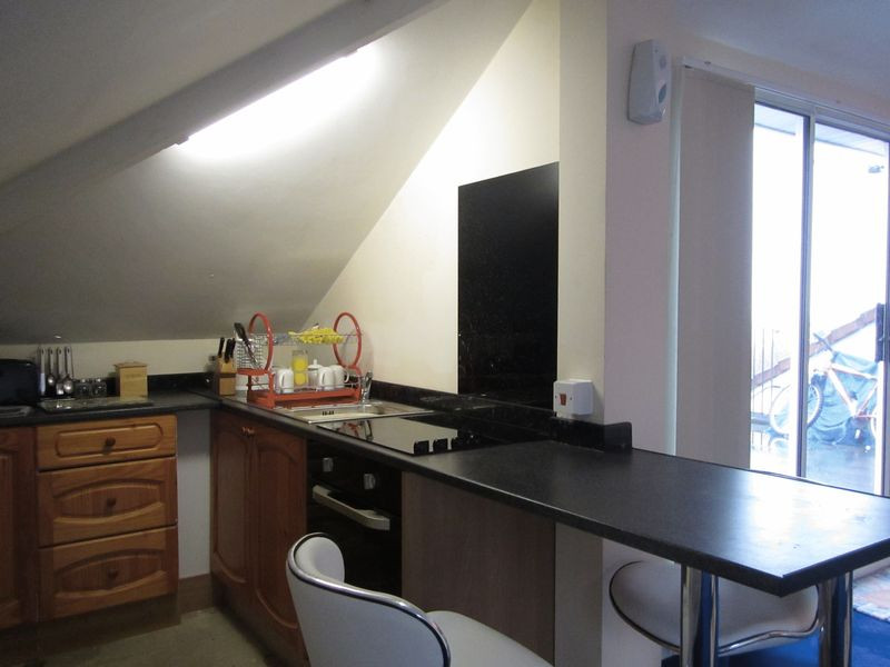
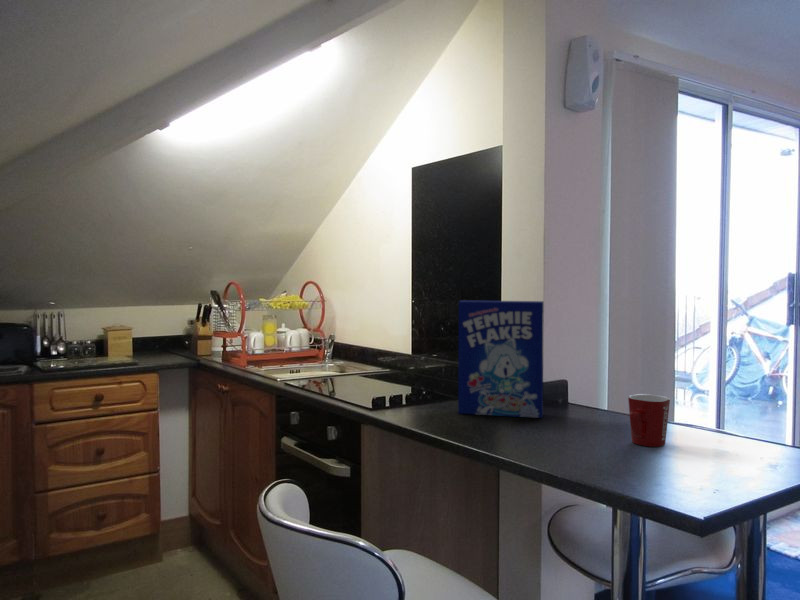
+ mug [627,393,671,448]
+ cereal box [457,300,545,419]
